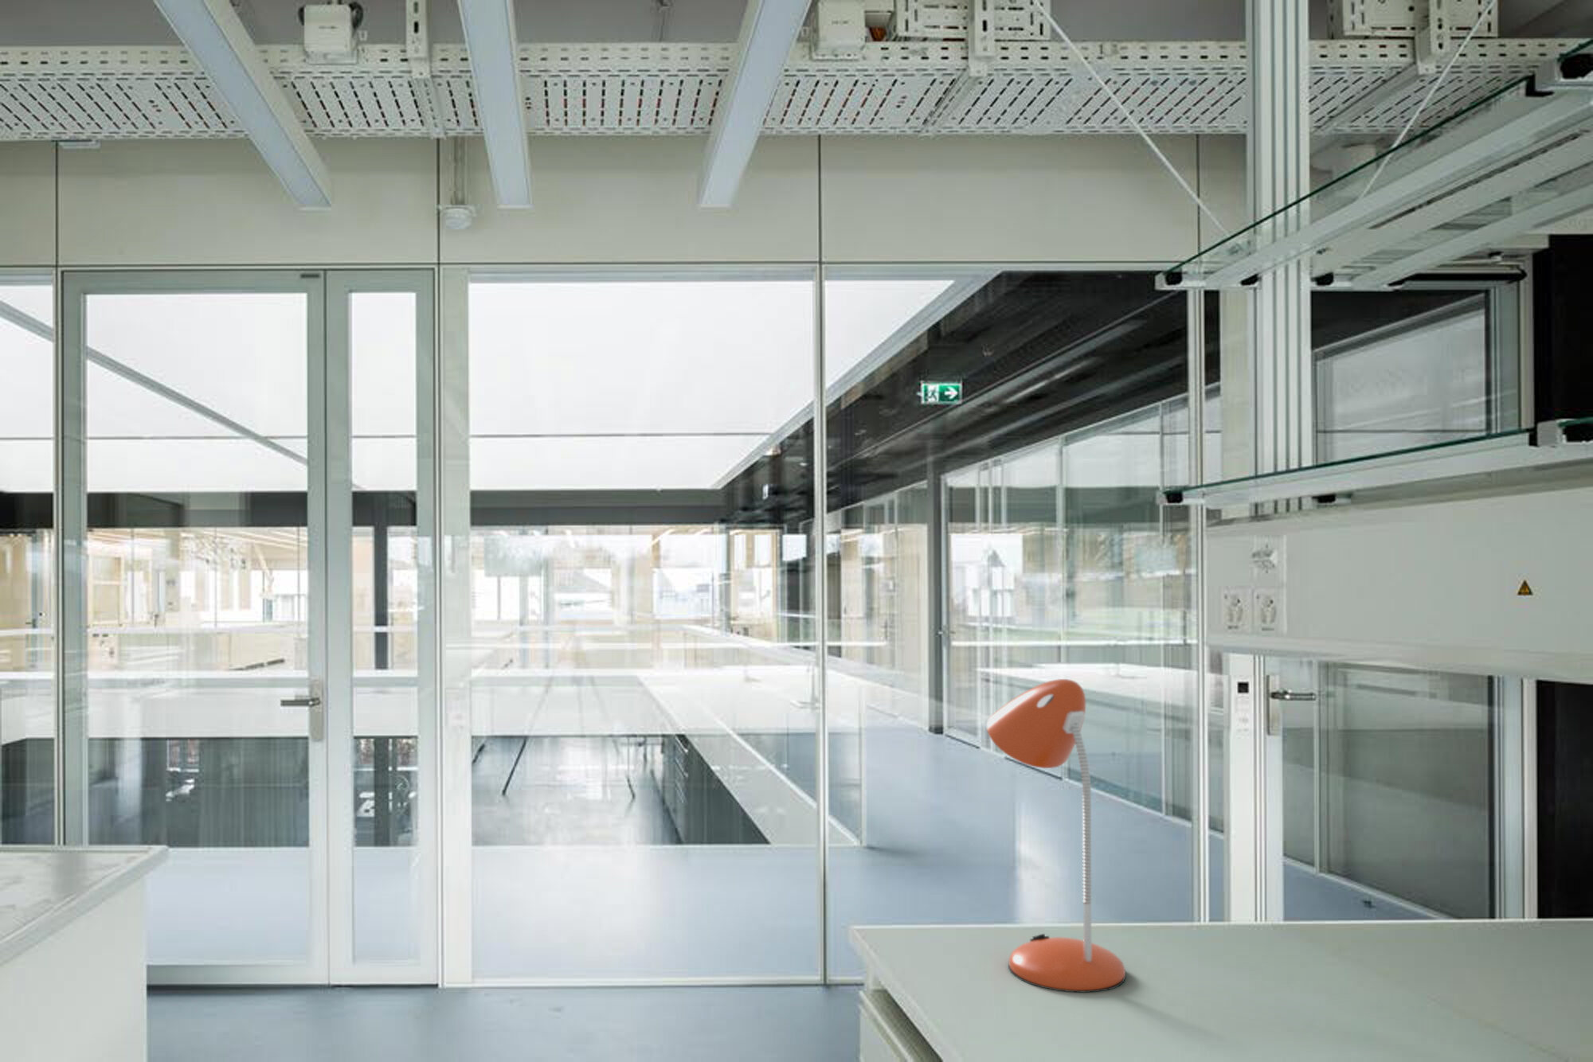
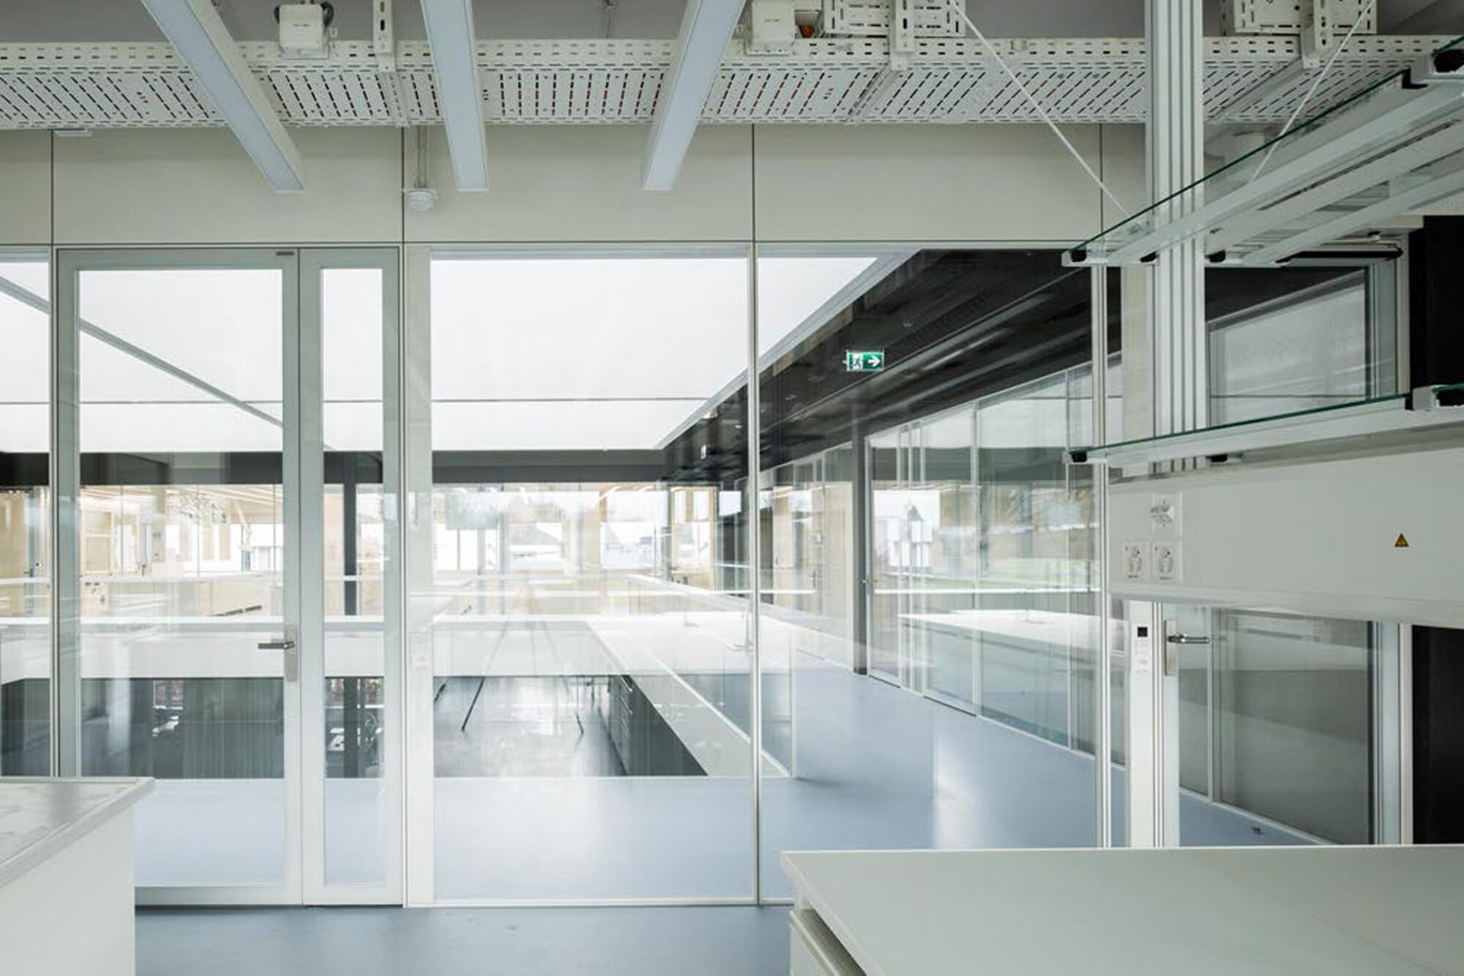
- desk lamp [986,678,1126,993]
